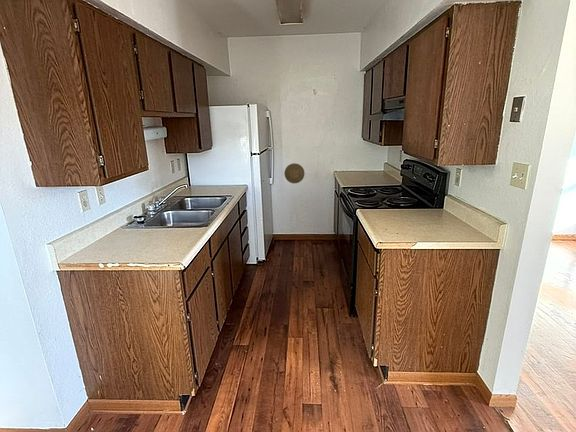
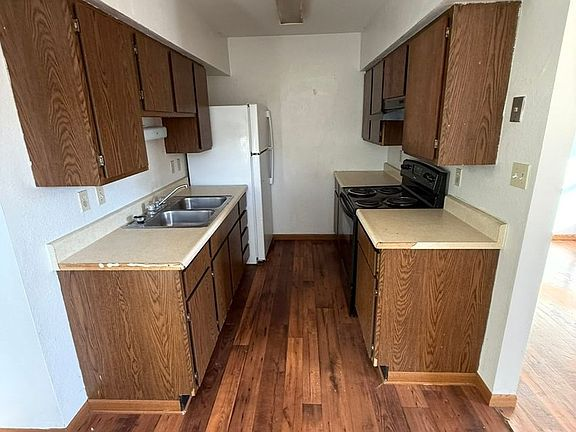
- decorative plate [283,162,306,184]
